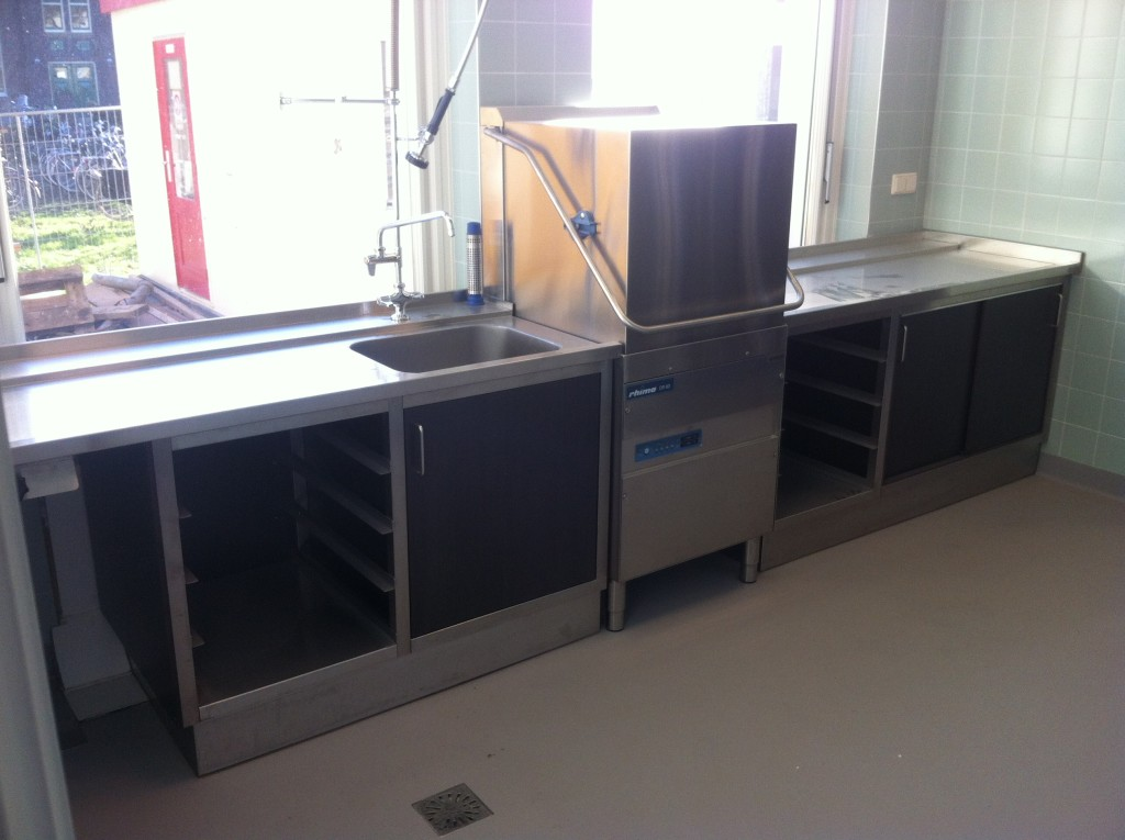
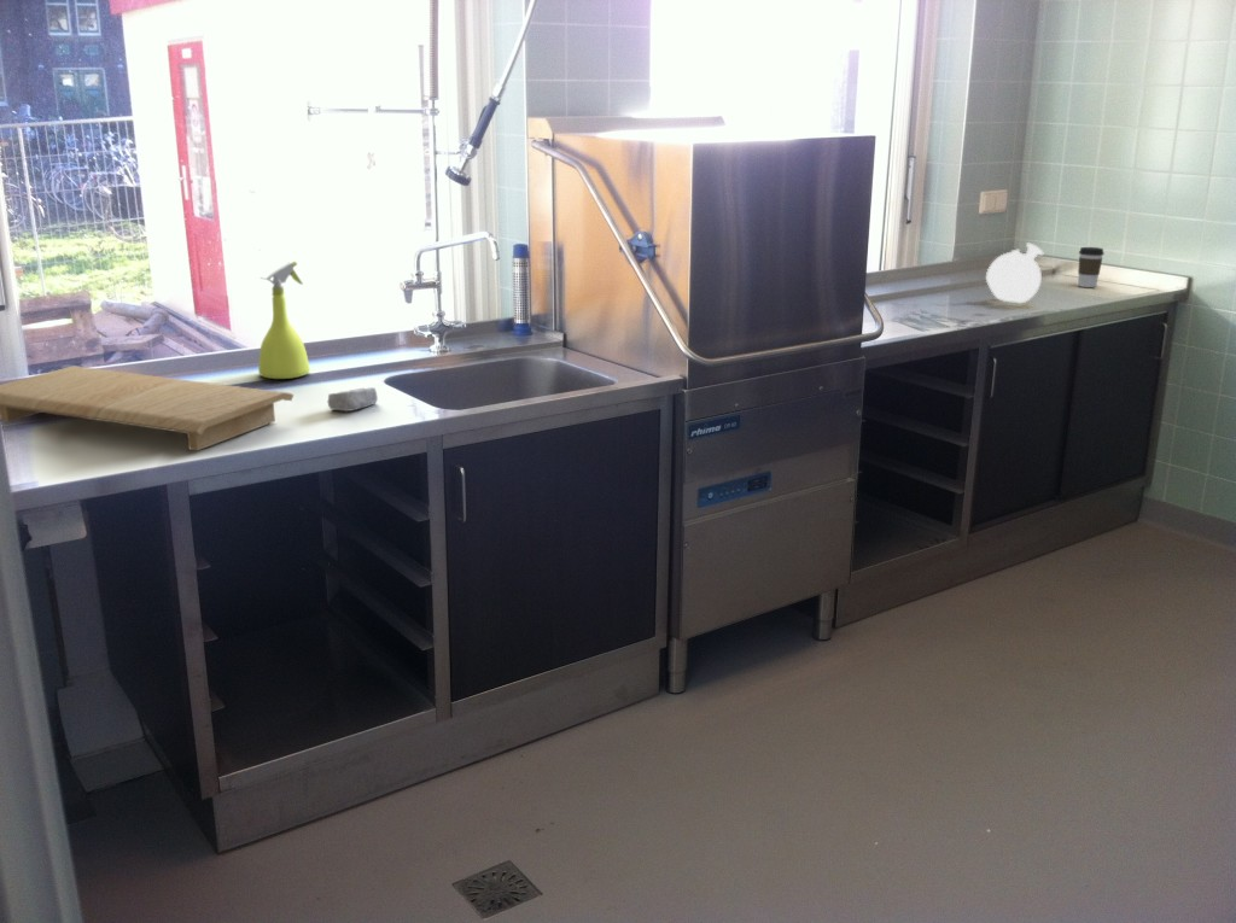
+ cutting board [0,366,295,451]
+ soap bar [326,386,379,413]
+ coffee cup [1077,246,1106,288]
+ teapot [985,243,1044,304]
+ spray bottle [257,261,311,380]
